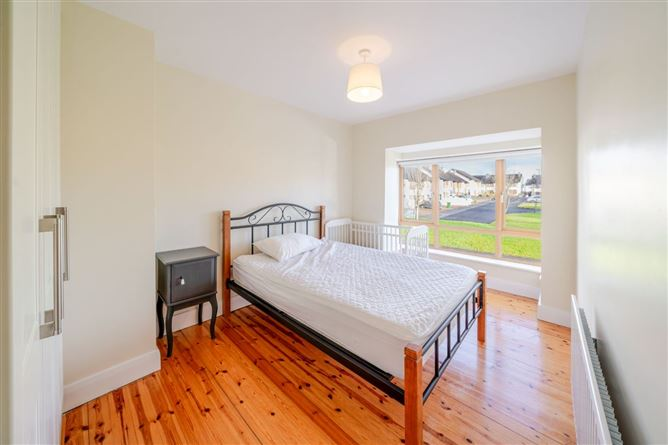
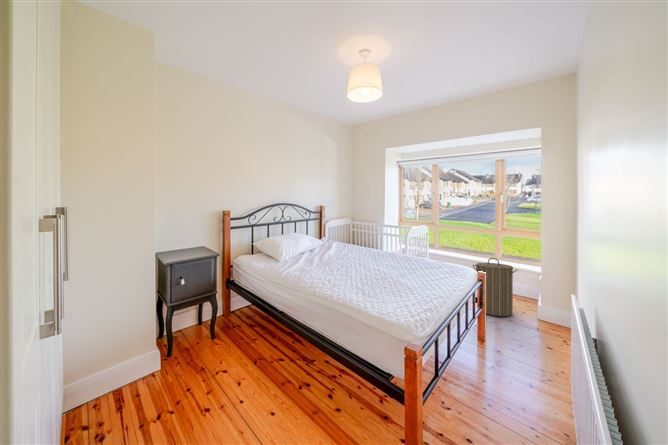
+ laundry hamper [472,257,518,317]
